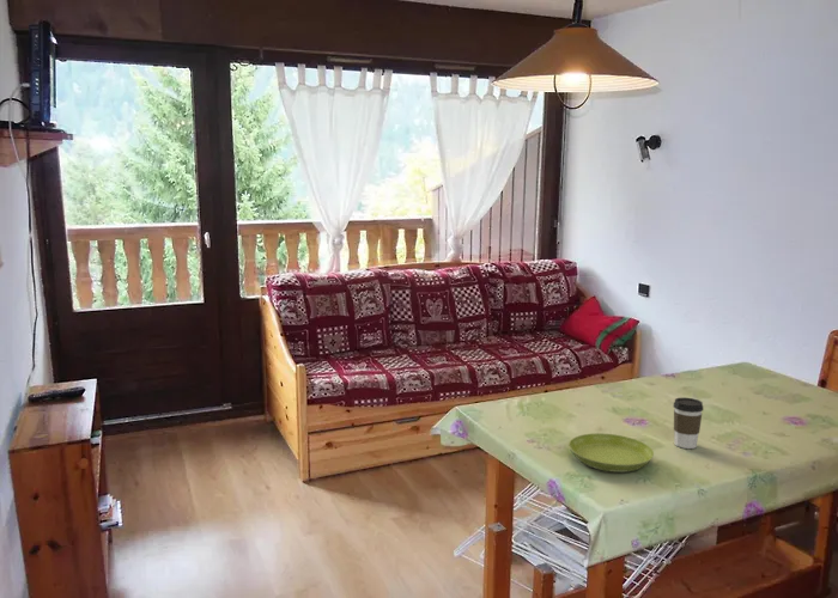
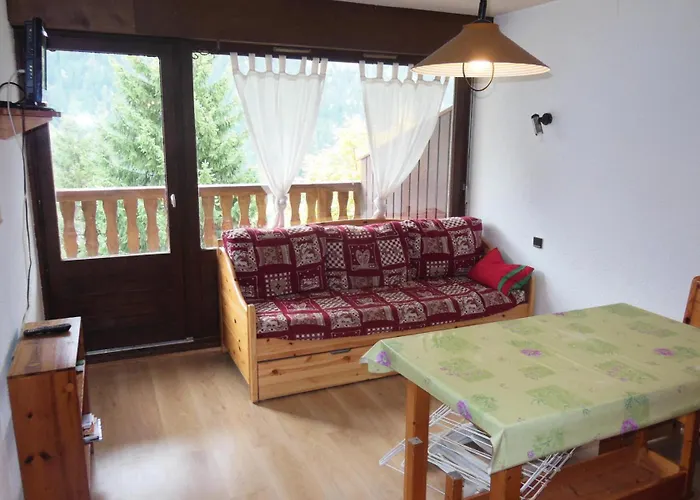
- saucer [567,432,655,474]
- coffee cup [672,396,704,450]
